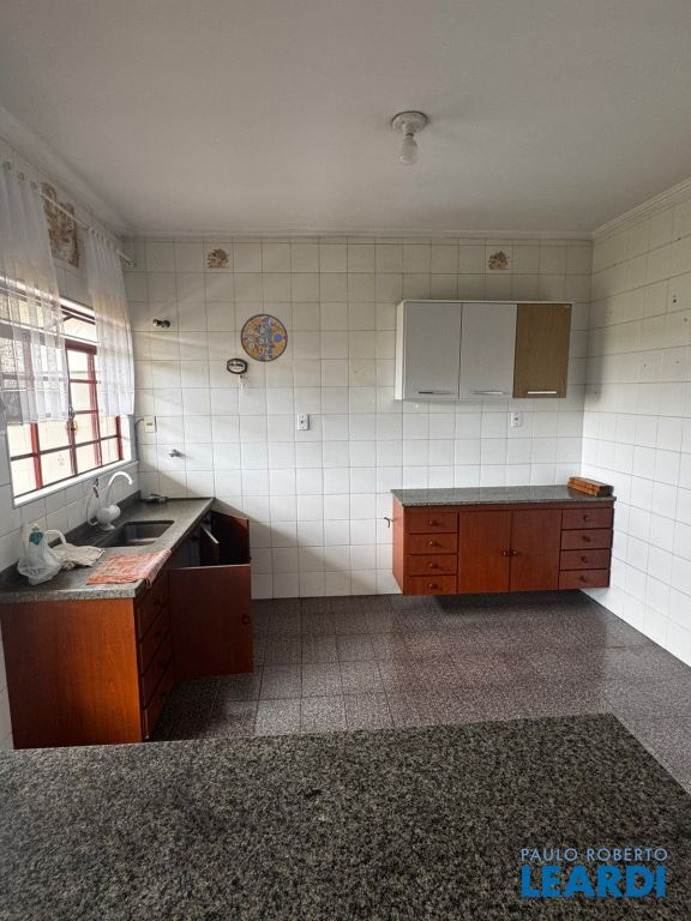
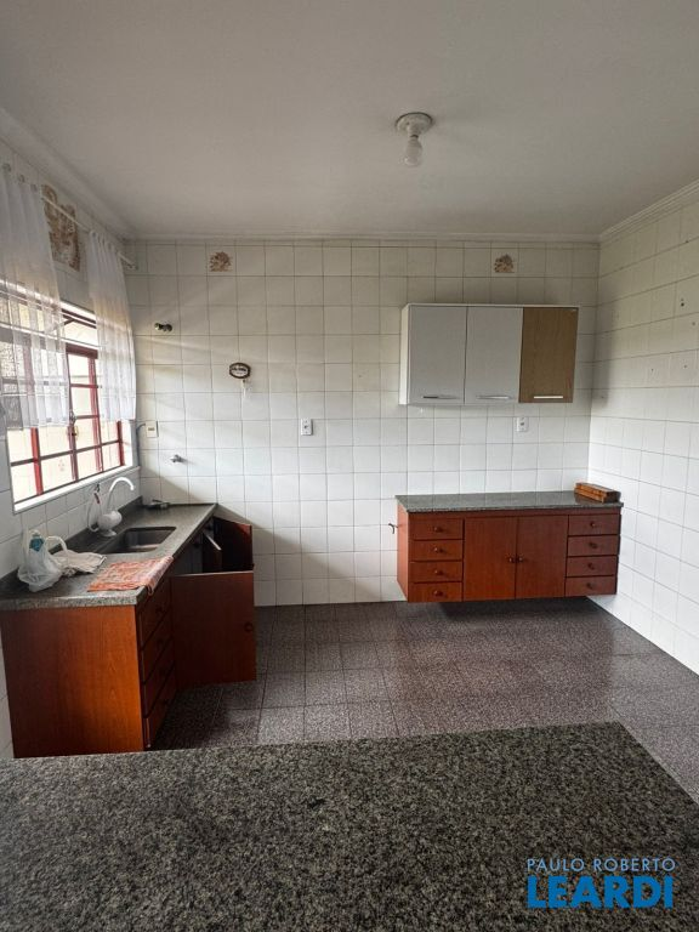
- manhole cover [240,313,289,363]
